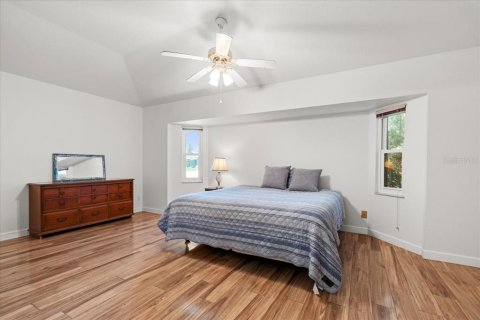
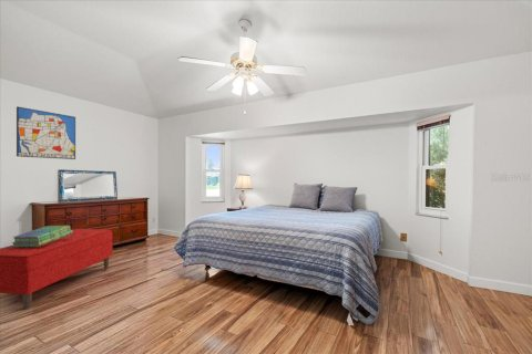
+ bench [0,228,114,311]
+ stack of books [11,225,73,248]
+ wall art [16,105,76,160]
